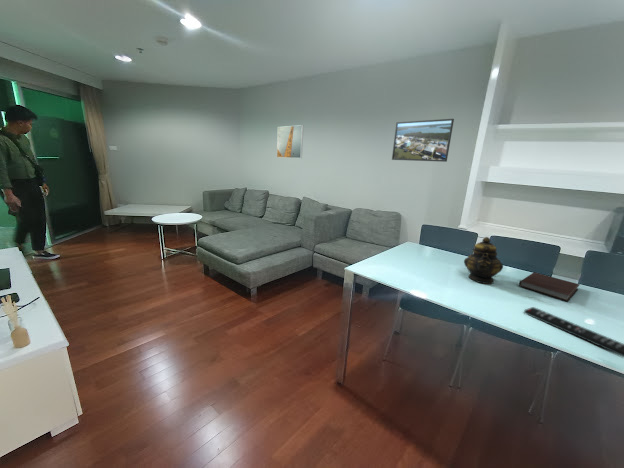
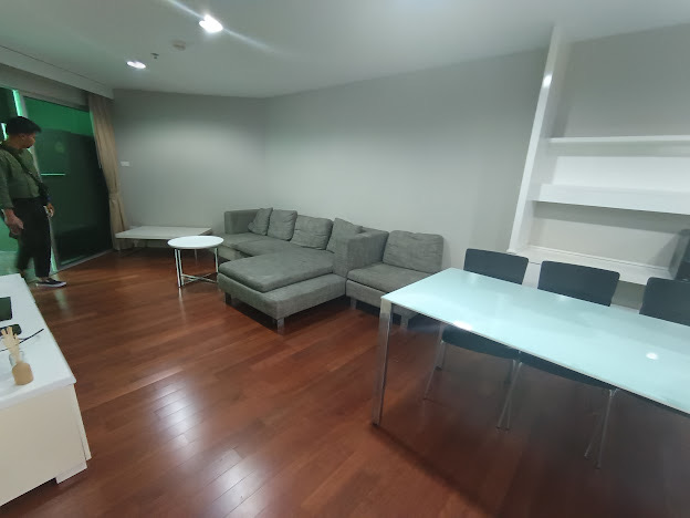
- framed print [276,124,305,159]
- teapot [463,236,504,285]
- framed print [391,118,455,163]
- notebook [518,272,581,302]
- remote control [523,306,624,358]
